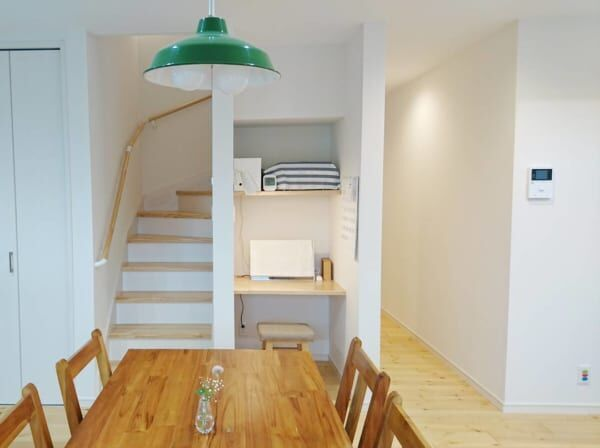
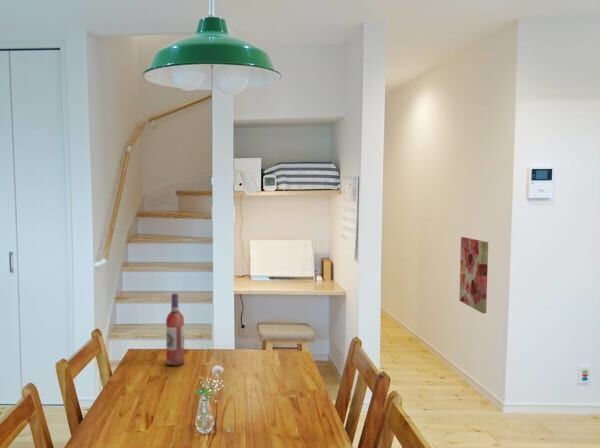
+ wall art [458,236,489,314]
+ wine bottle [165,292,185,366]
